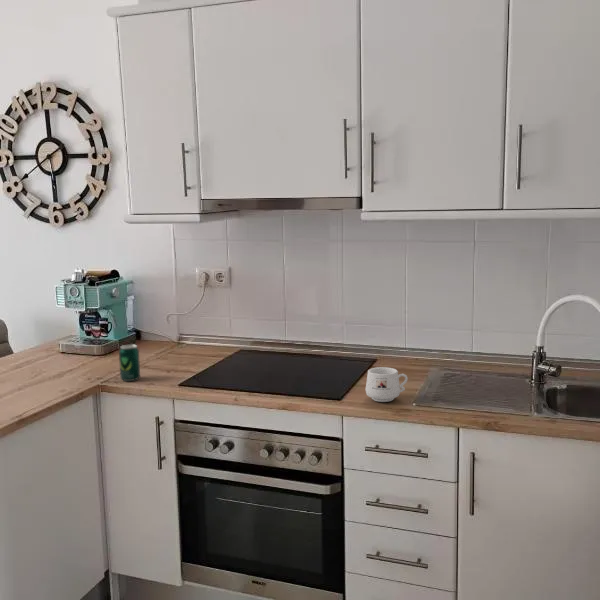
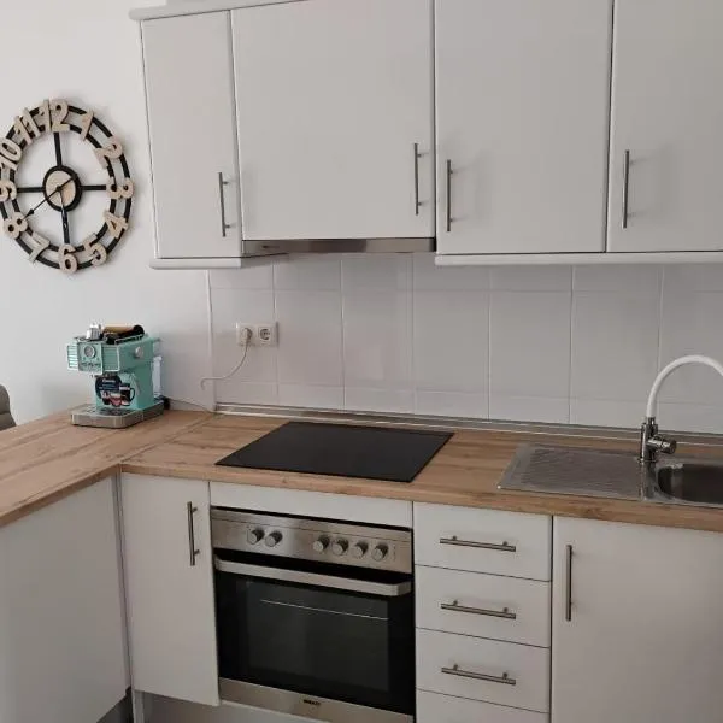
- beverage can [118,344,141,382]
- mug [365,366,409,403]
